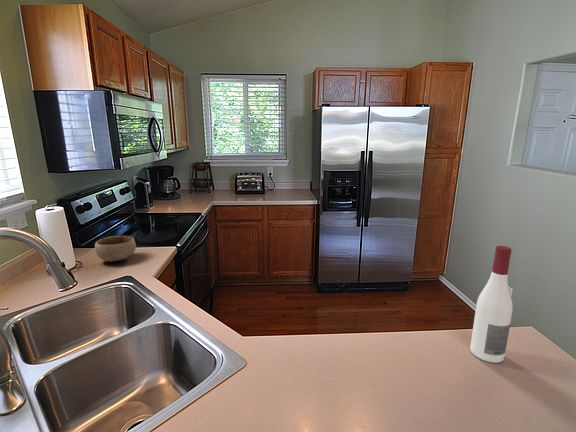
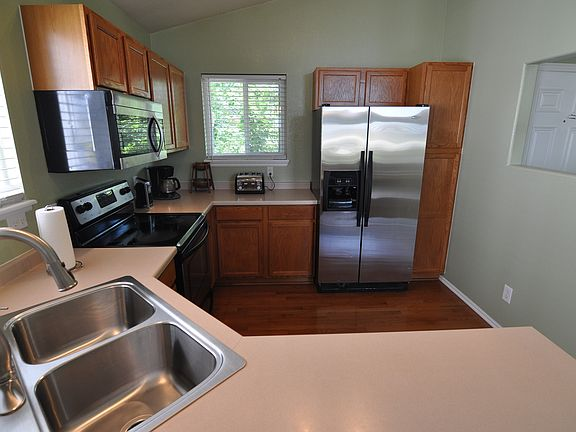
- alcohol [469,245,514,364]
- bowl [94,235,137,263]
